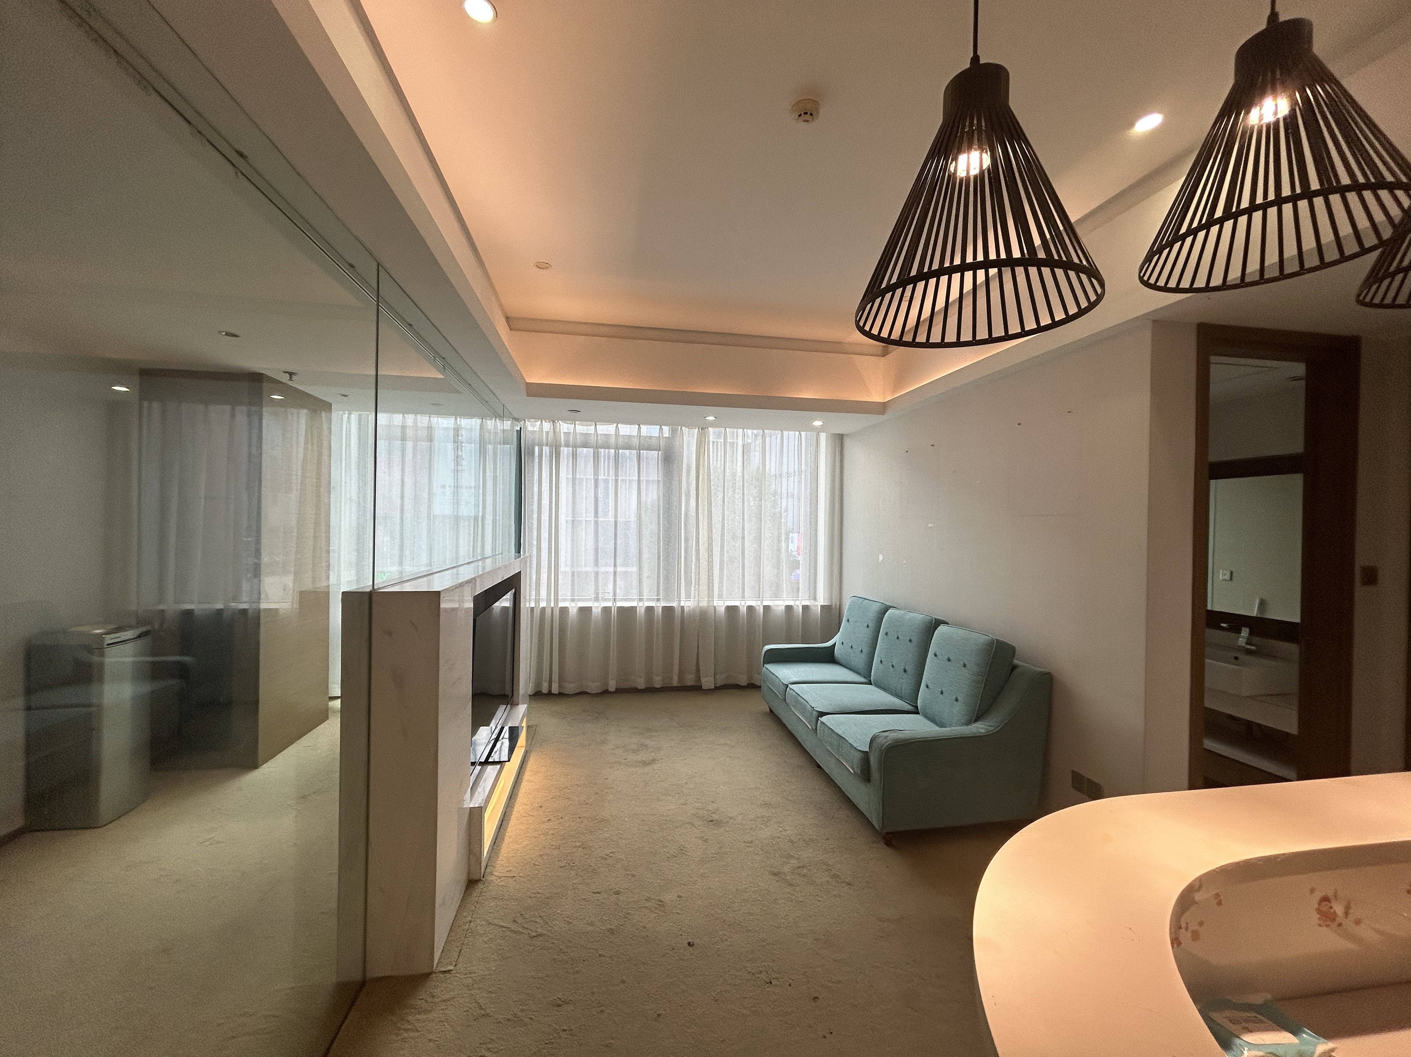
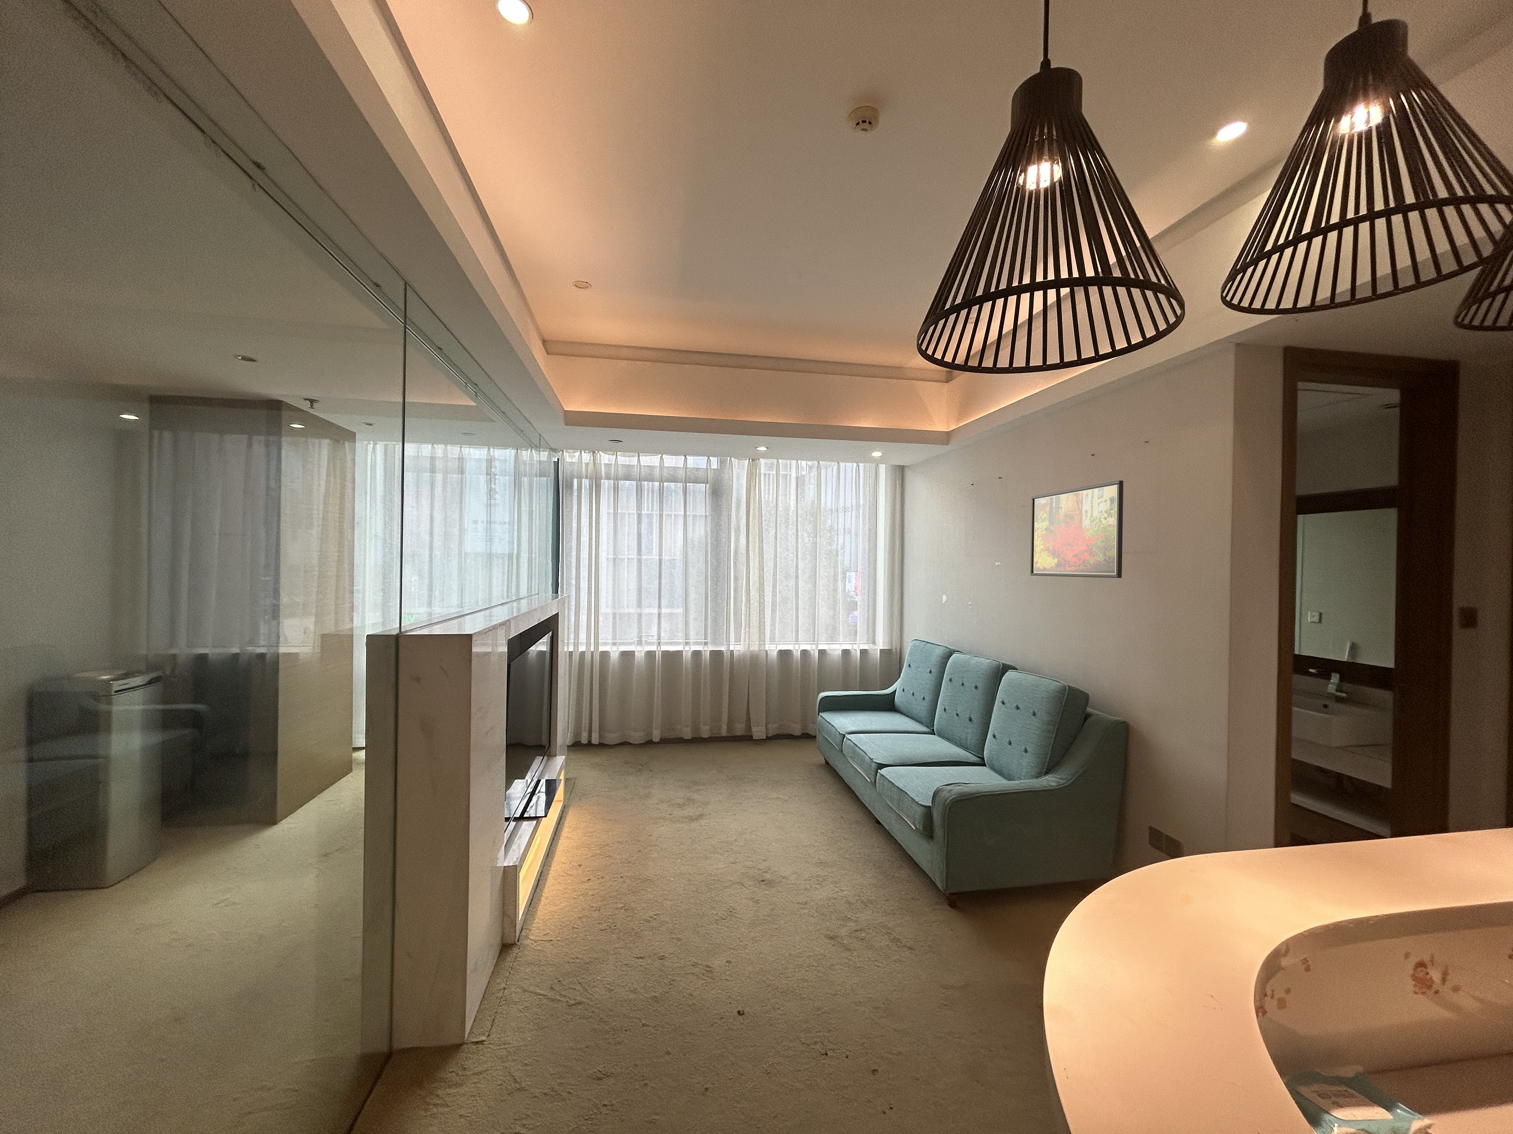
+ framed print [1029,480,1123,578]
